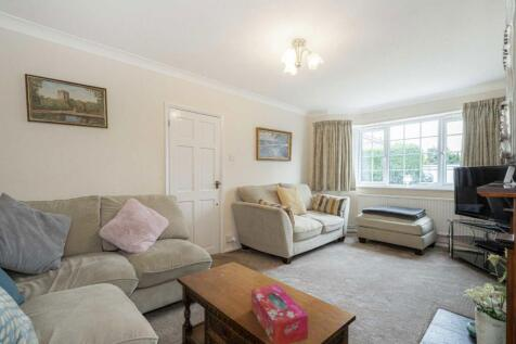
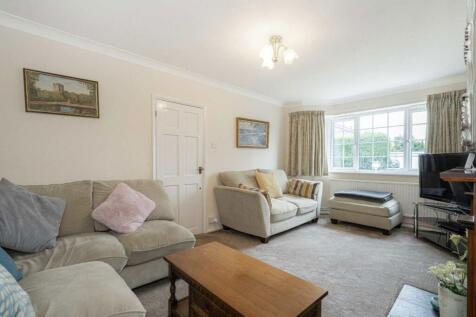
- tissue box [250,283,309,344]
